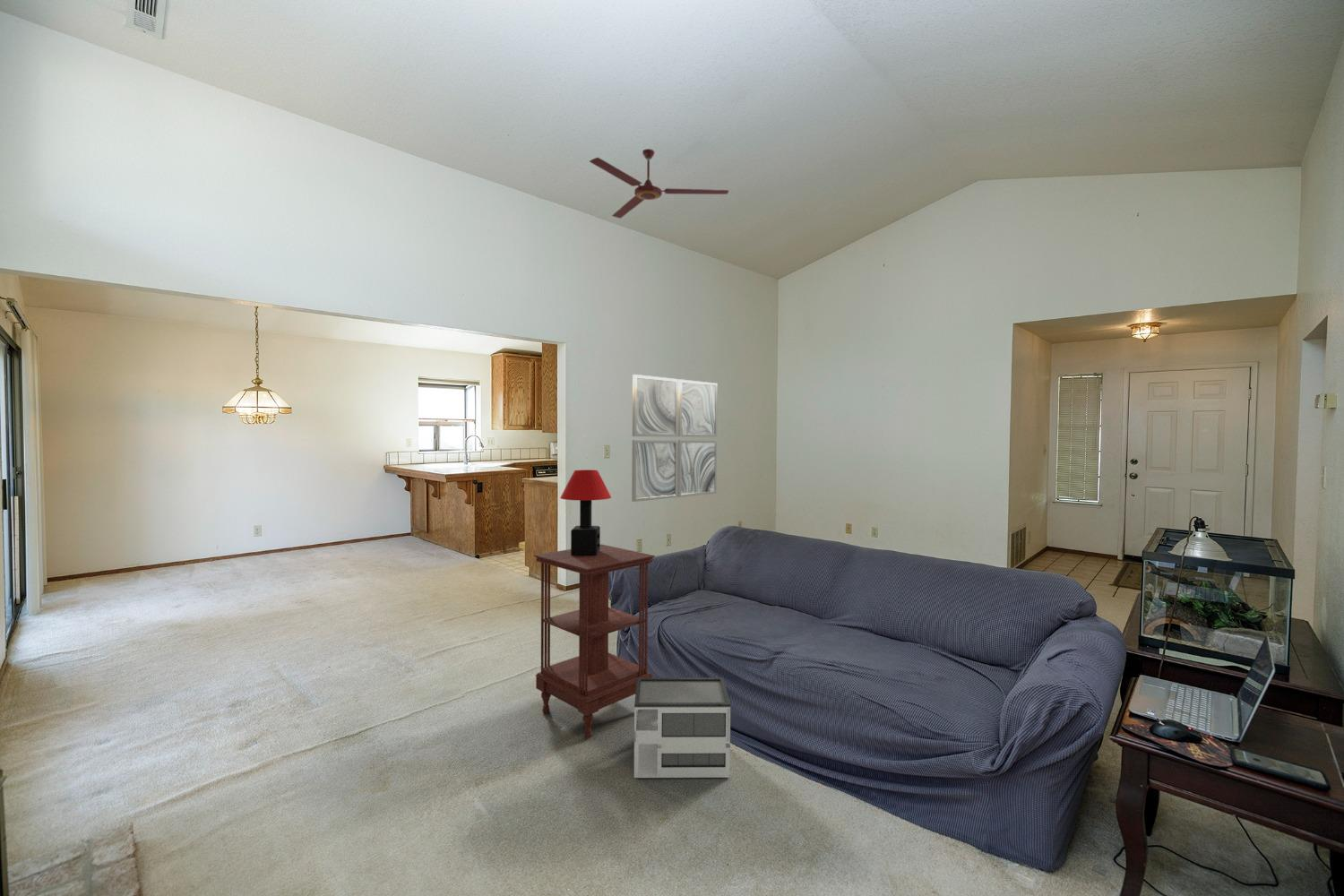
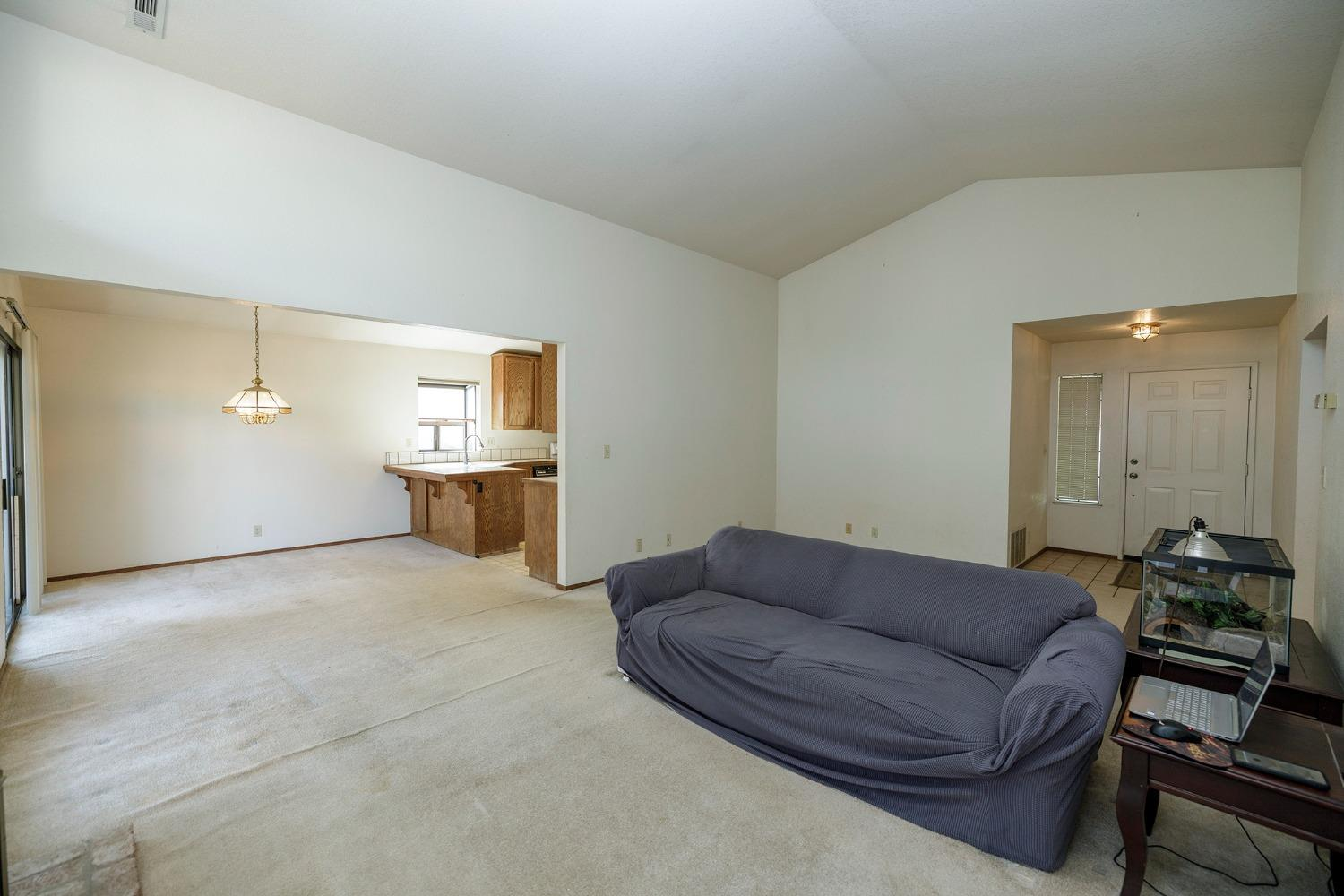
- ceiling fan [589,148,729,220]
- wall art [631,374,719,503]
- side table [533,543,656,739]
- architectural model [633,676,731,779]
- table lamp [559,470,612,556]
